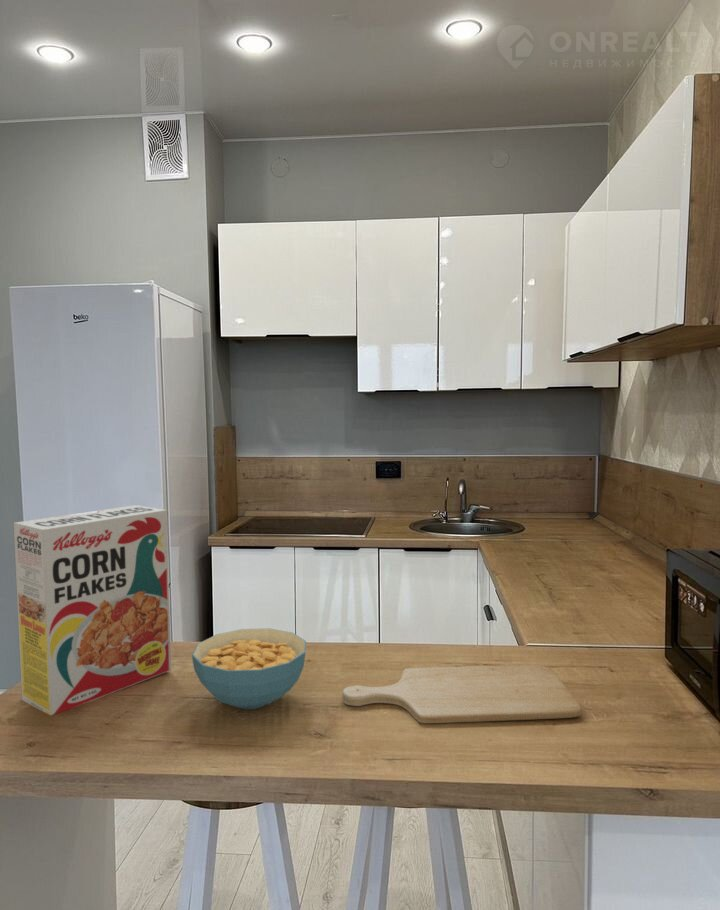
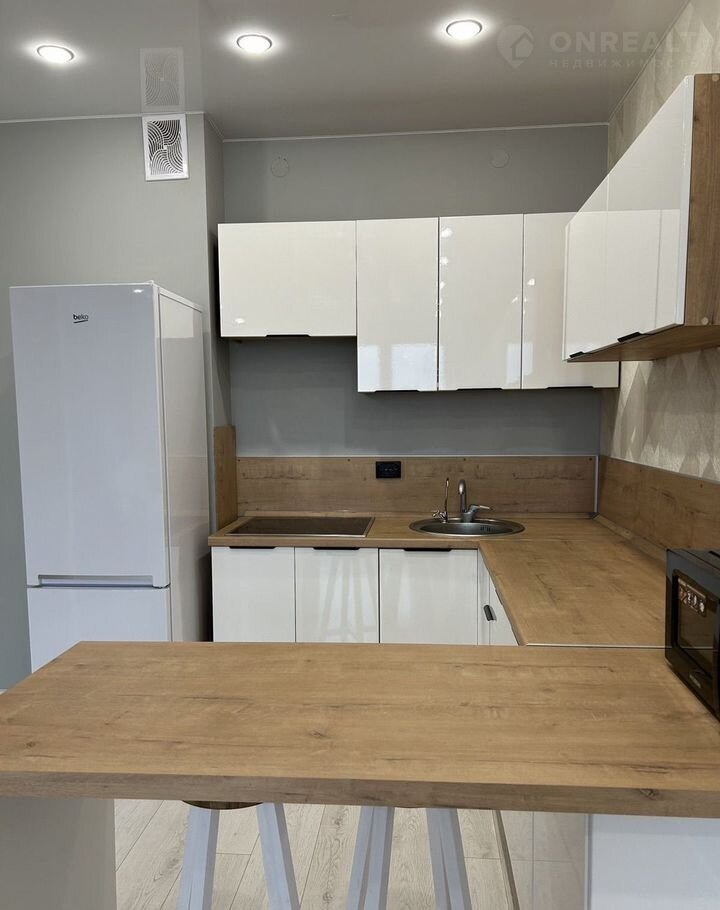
- cereal bowl [191,627,307,710]
- cereal box [12,504,172,716]
- chopping board [342,664,582,724]
